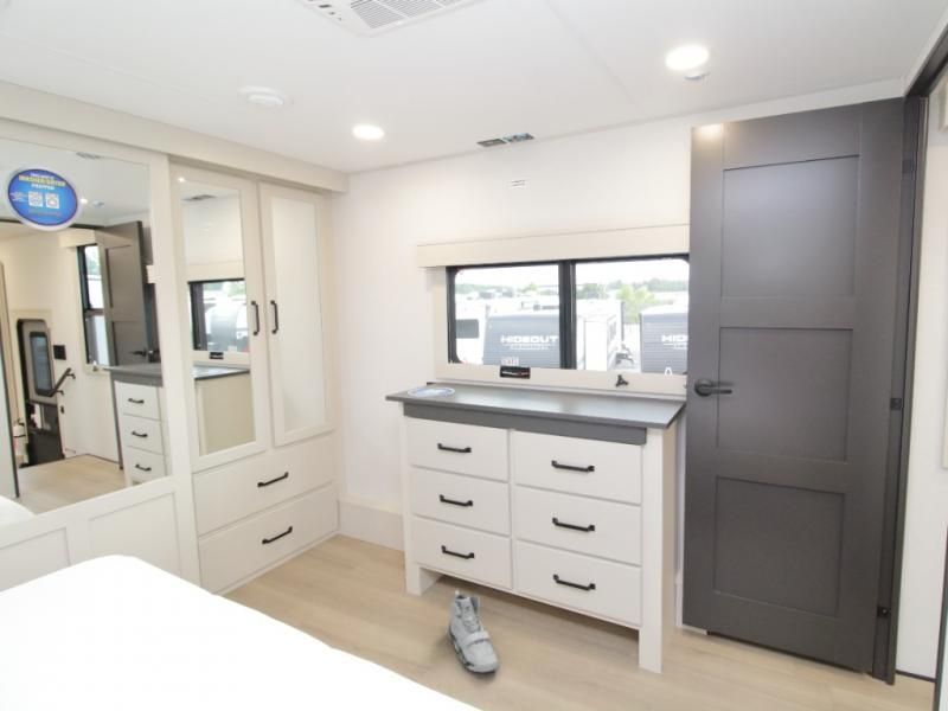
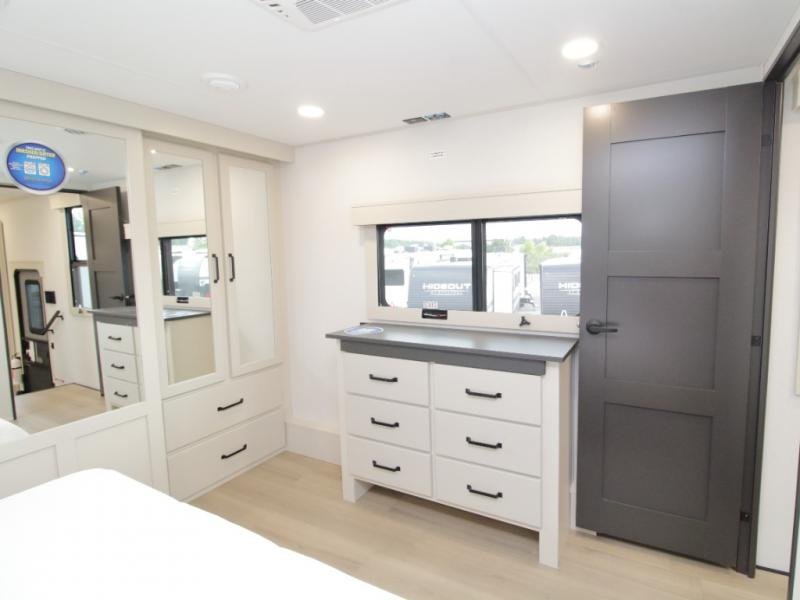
- sneaker [447,589,499,673]
